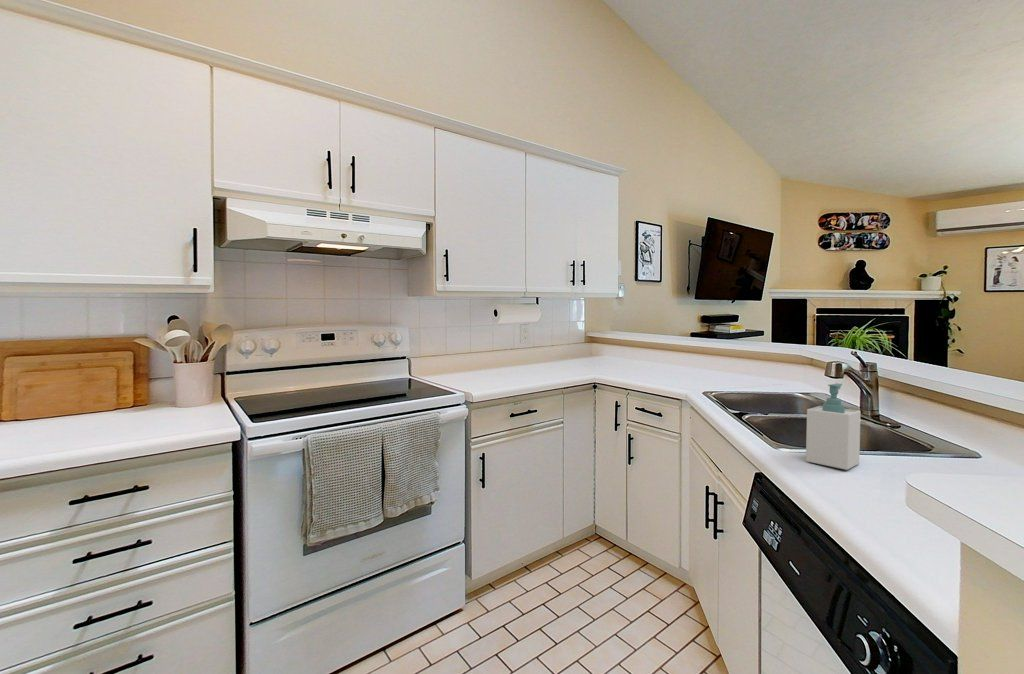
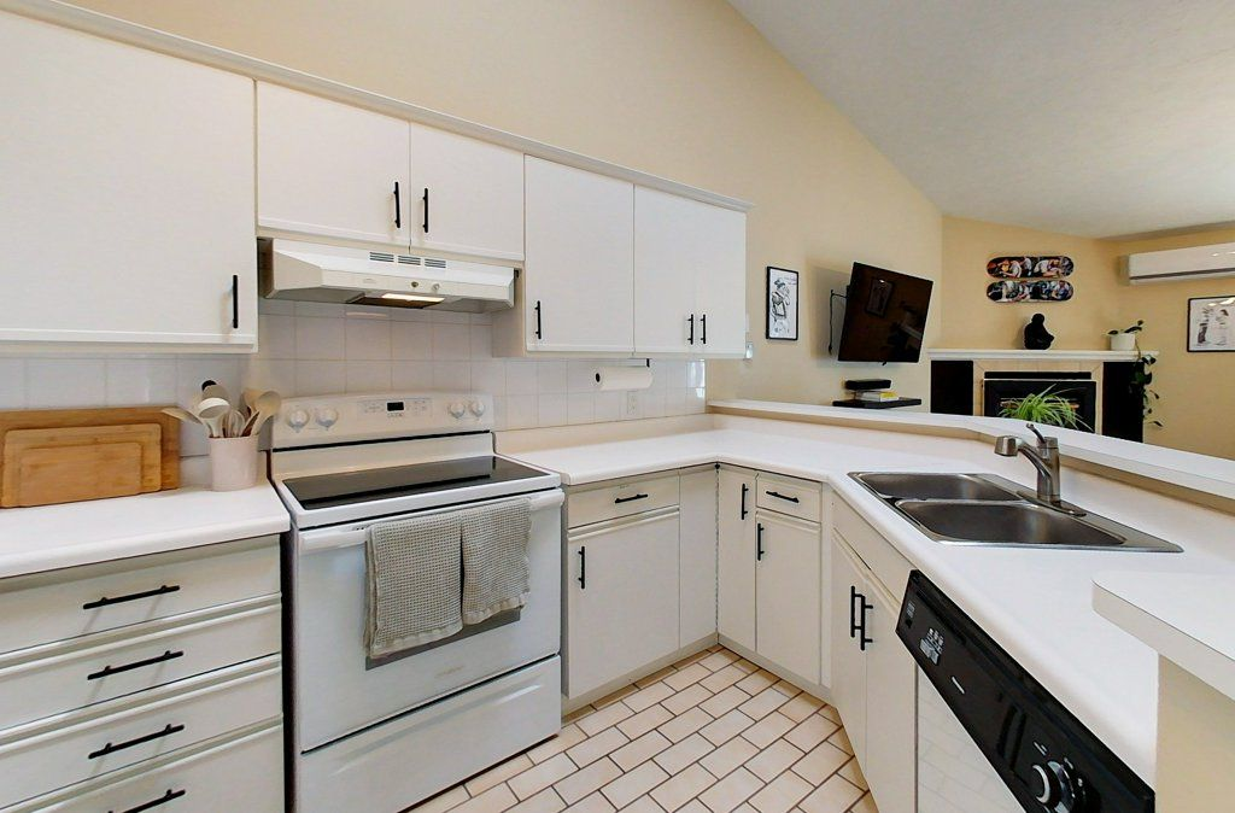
- soap bottle [805,382,861,471]
